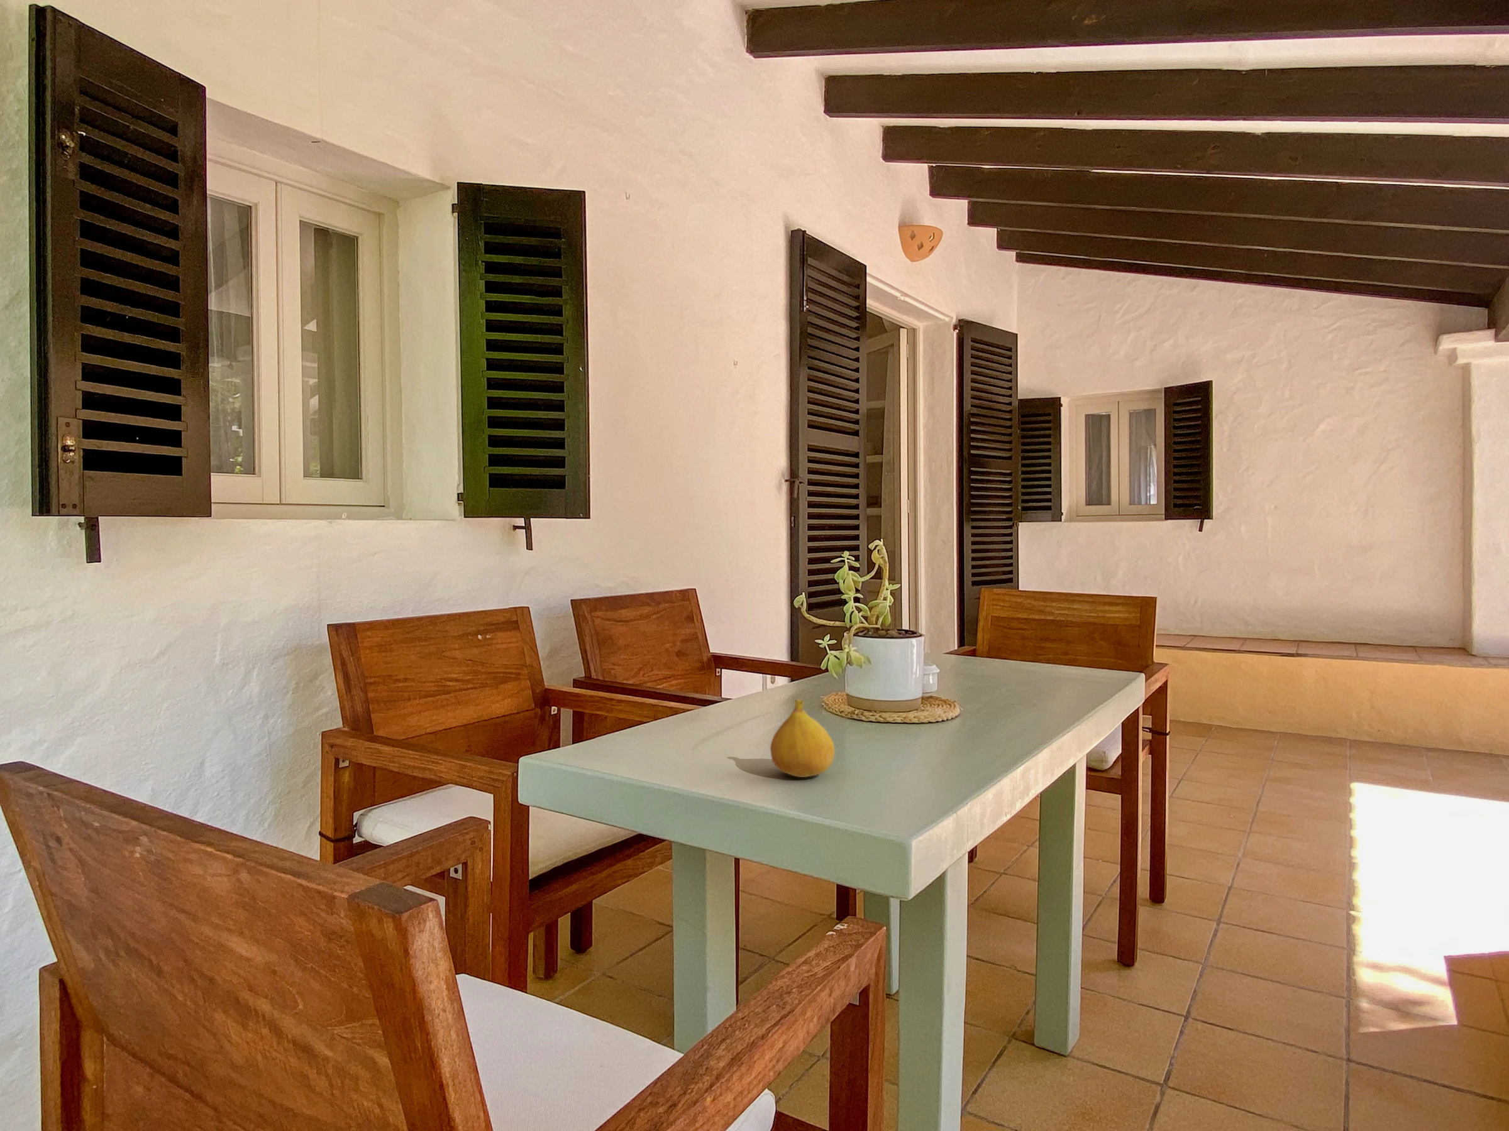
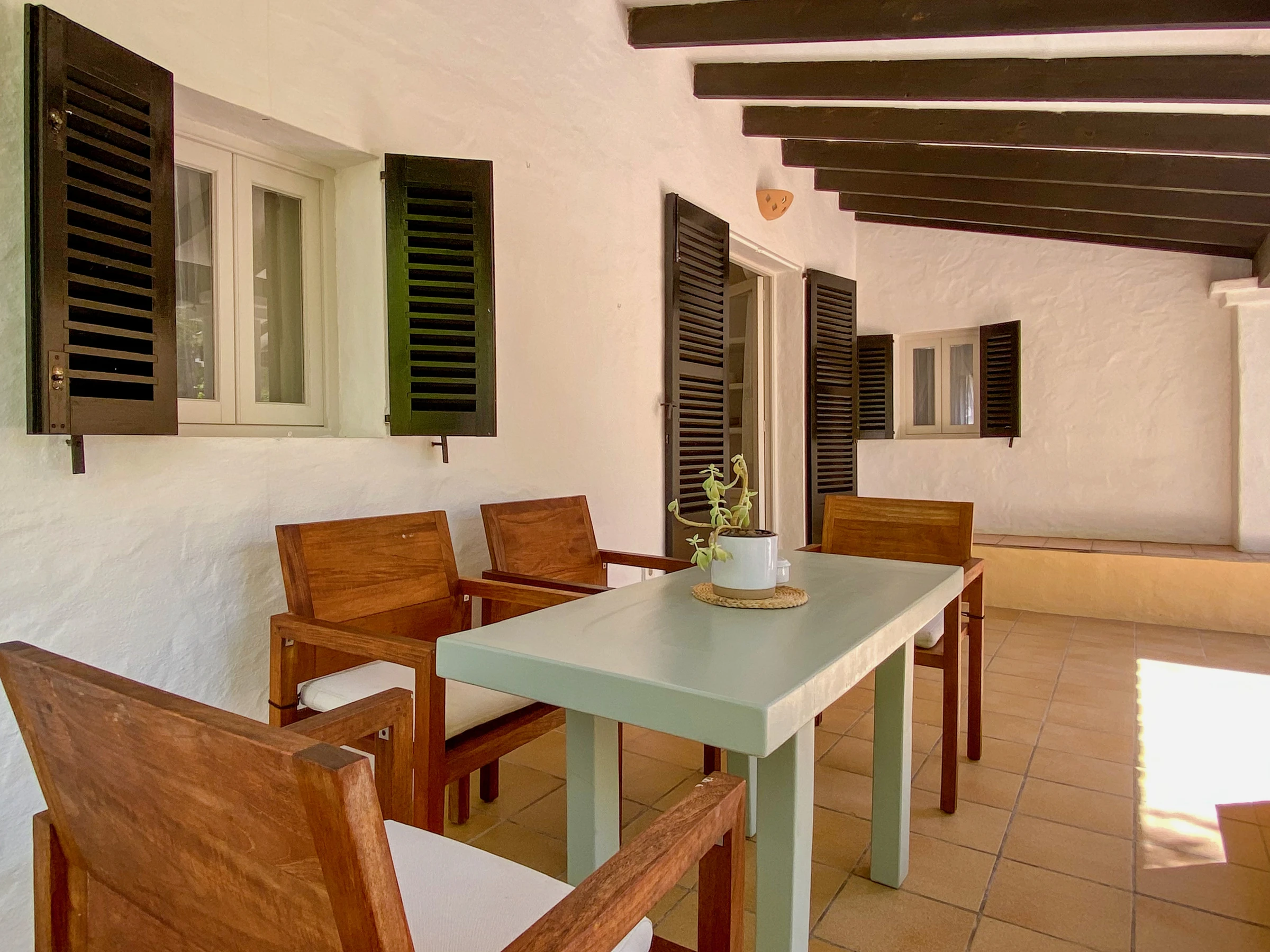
- fruit [770,700,835,778]
